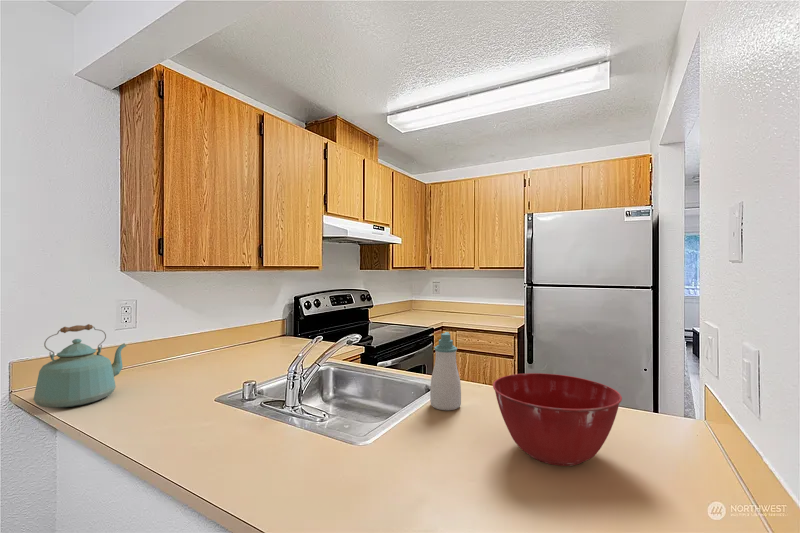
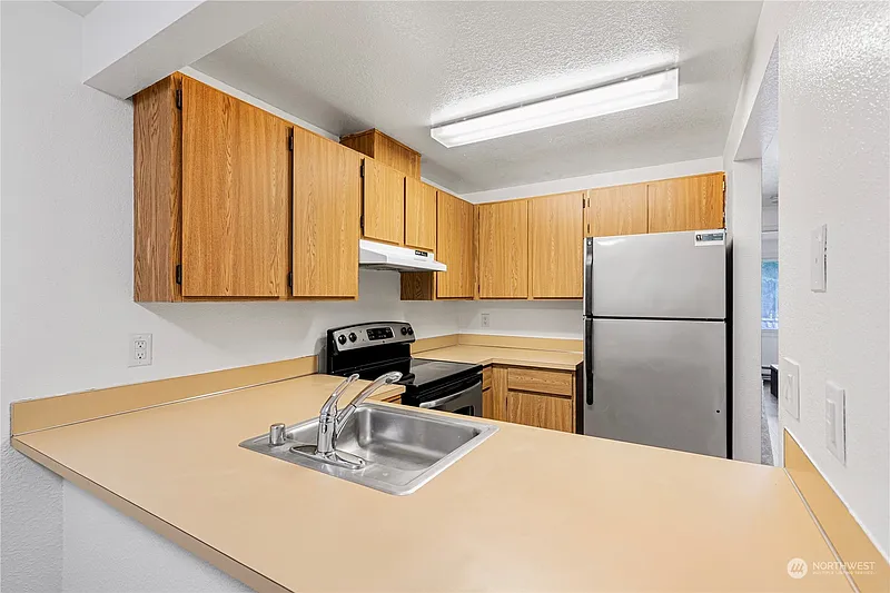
- kettle [32,323,127,409]
- mixing bowl [492,372,623,467]
- soap bottle [429,331,462,411]
